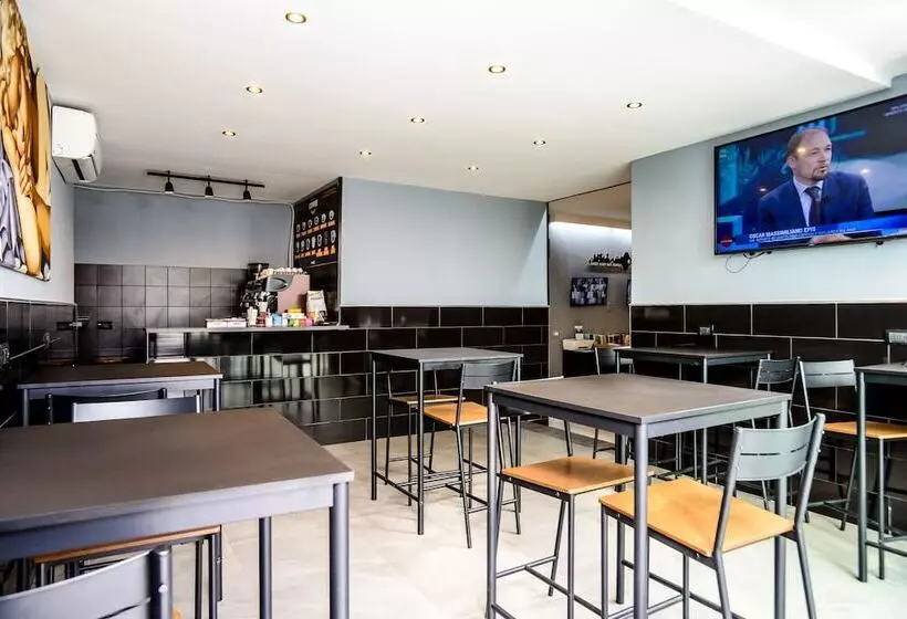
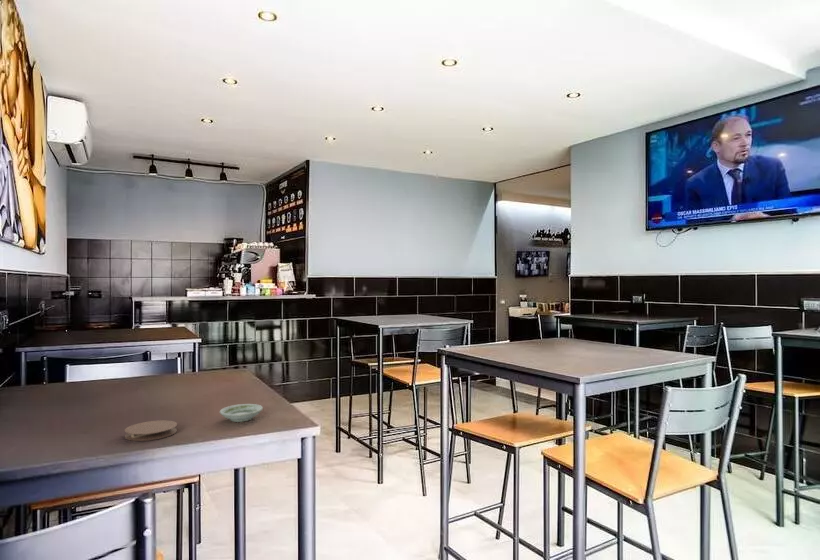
+ coaster [124,419,178,442]
+ saucer [219,403,264,423]
